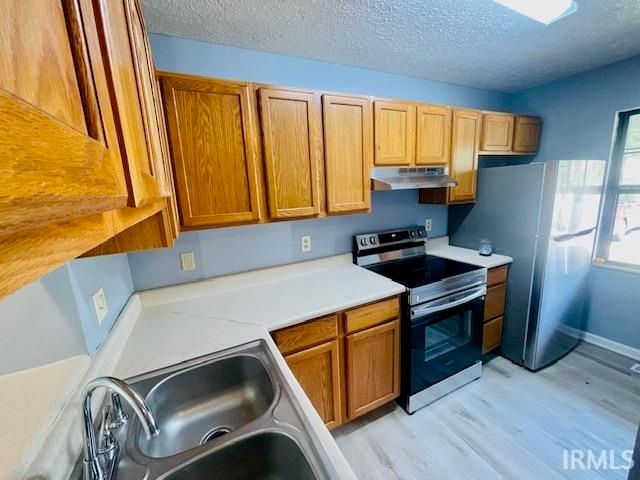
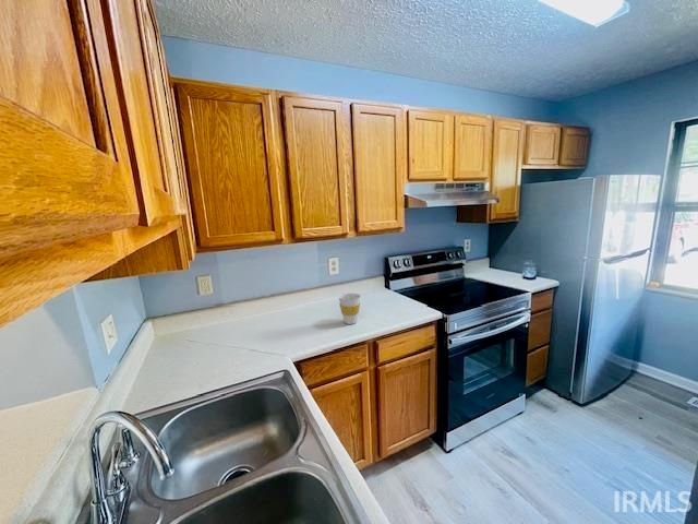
+ cup [337,291,362,325]
